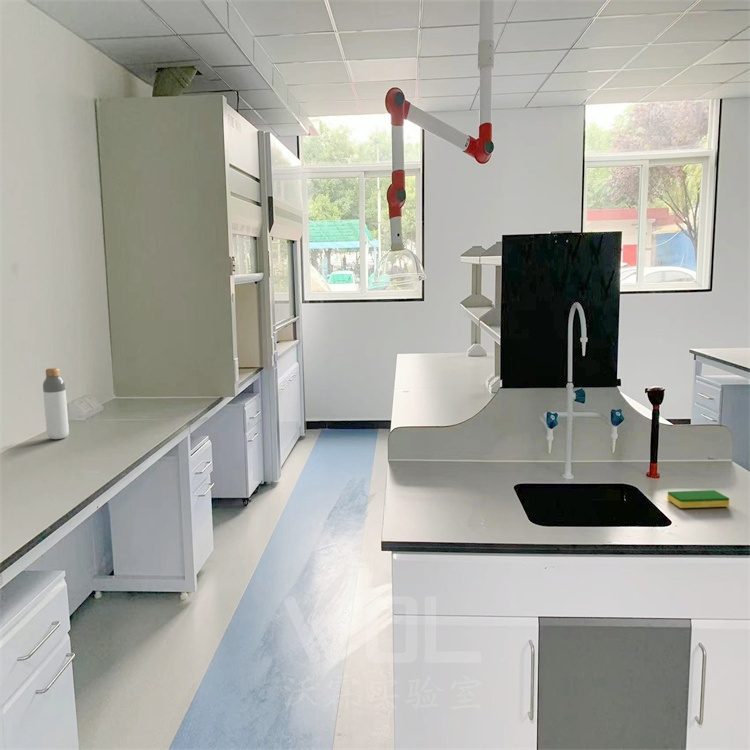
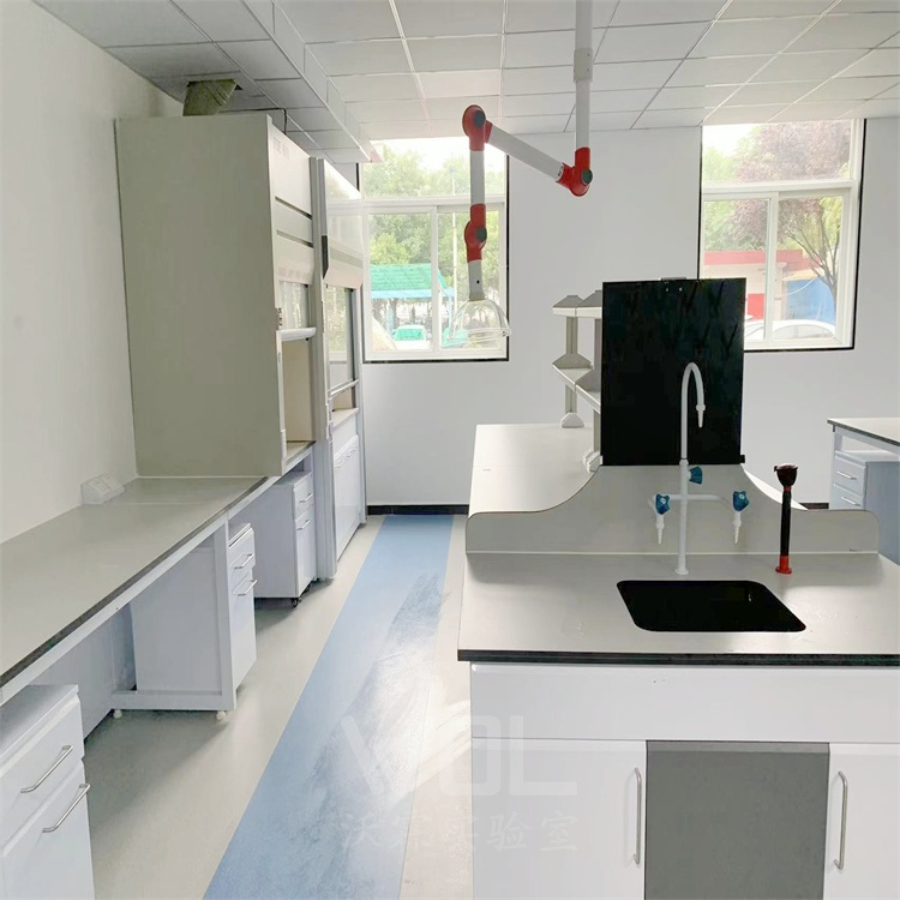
- dish sponge [666,489,730,509]
- bottle [42,367,70,440]
